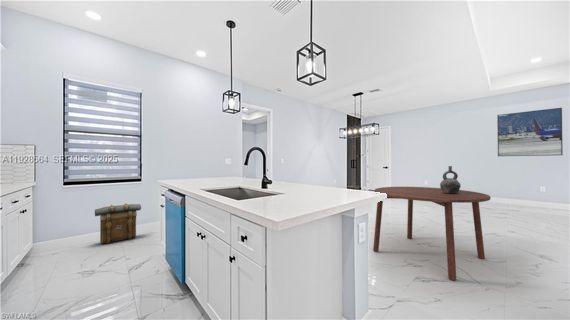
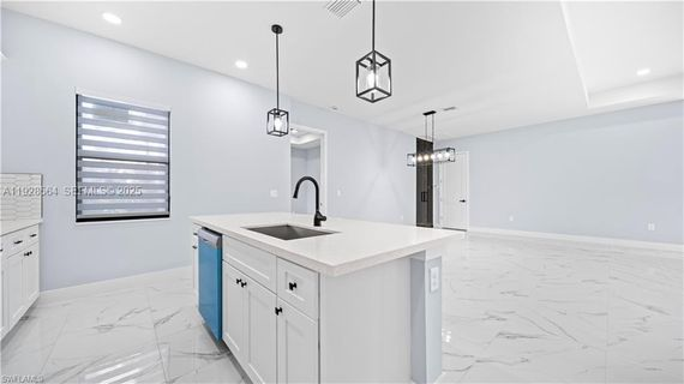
- backpack [94,203,142,245]
- ceramic vessel [439,165,462,194]
- dining table [372,186,492,281]
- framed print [496,107,564,157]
